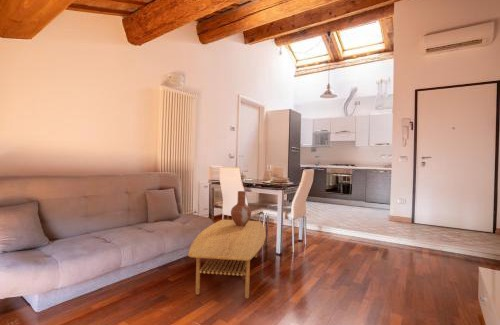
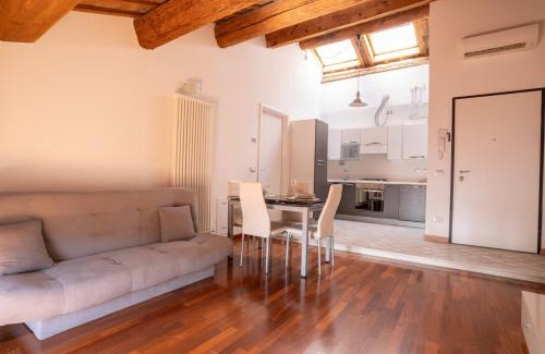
- coffee table [187,219,267,299]
- vase [230,190,252,227]
